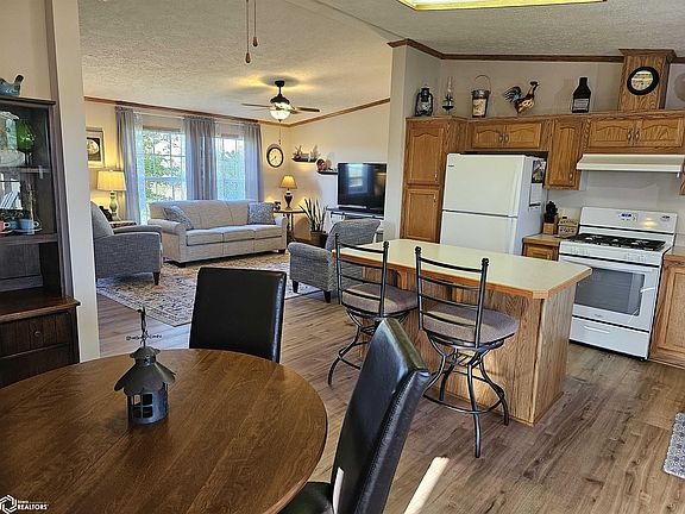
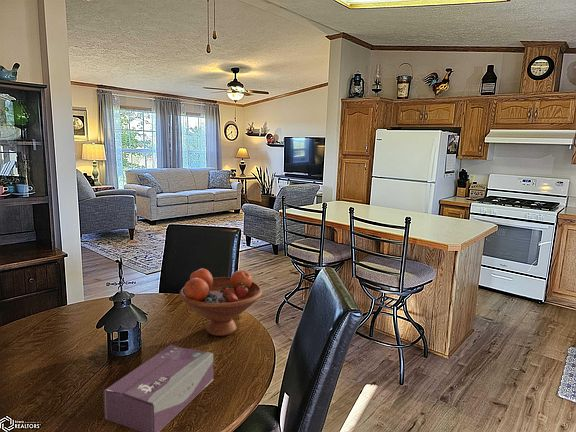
+ tissue box [102,344,214,432]
+ fruit bowl [179,267,263,337]
